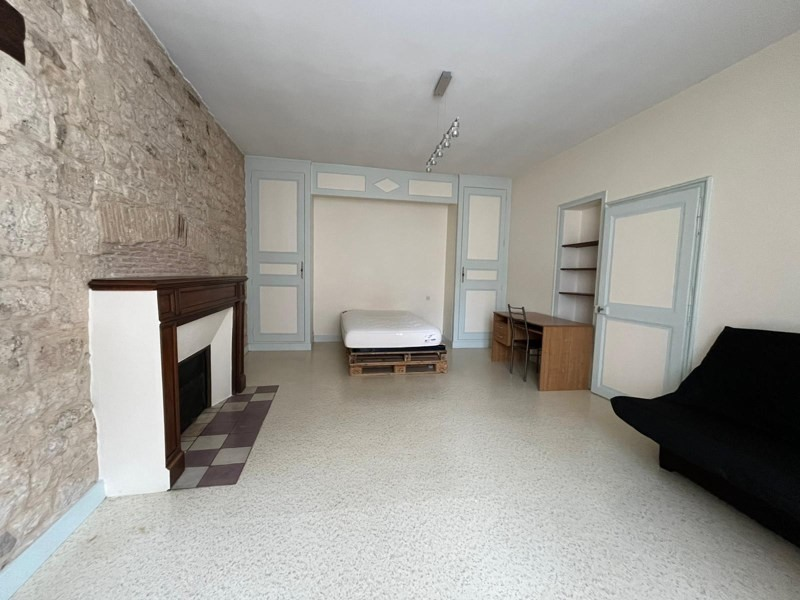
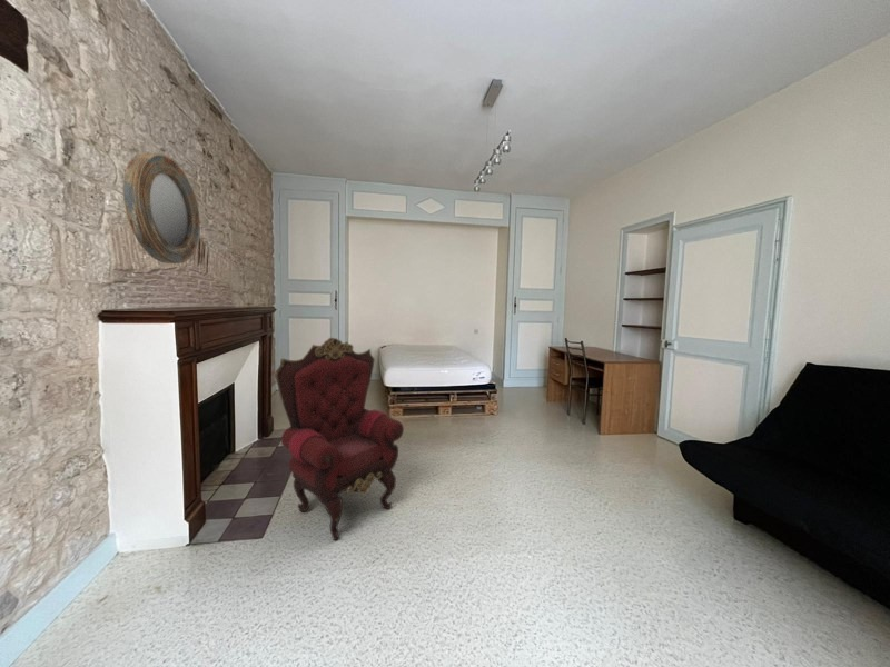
+ home mirror [122,151,201,265]
+ armchair [274,337,405,541]
